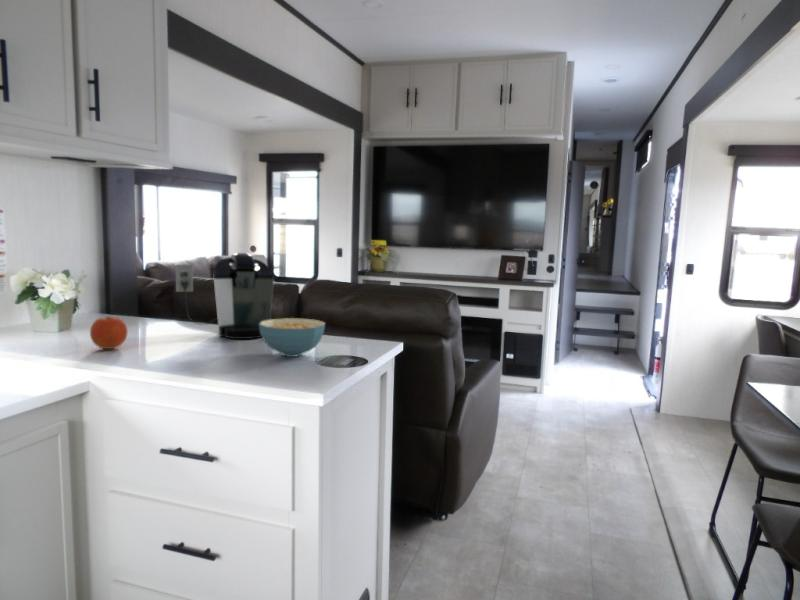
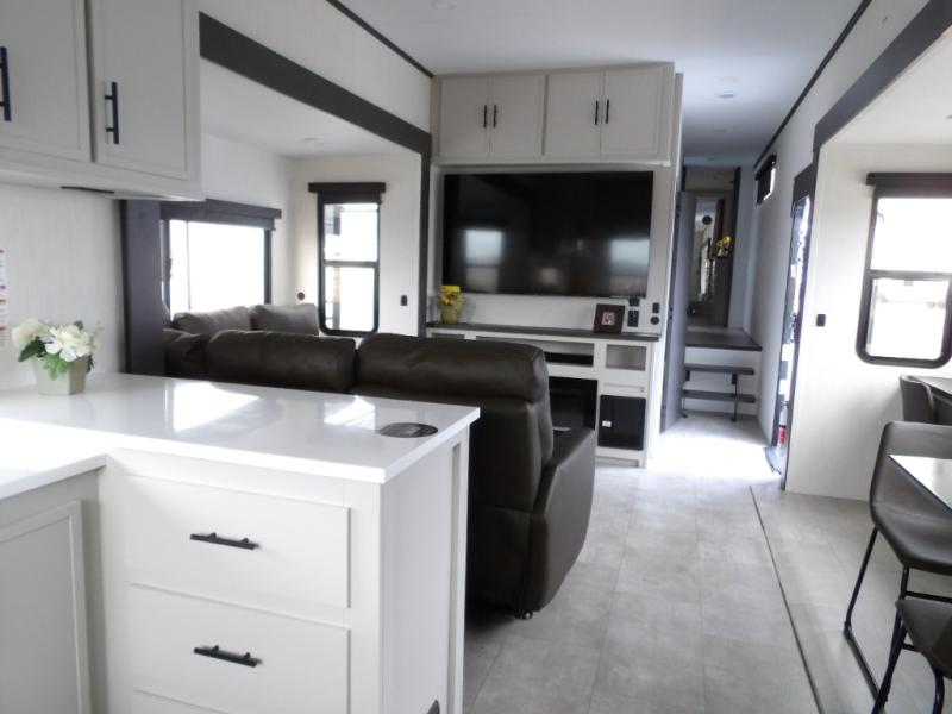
- fruit [89,315,129,350]
- cereal bowl [259,317,326,358]
- coffee maker [175,252,275,340]
